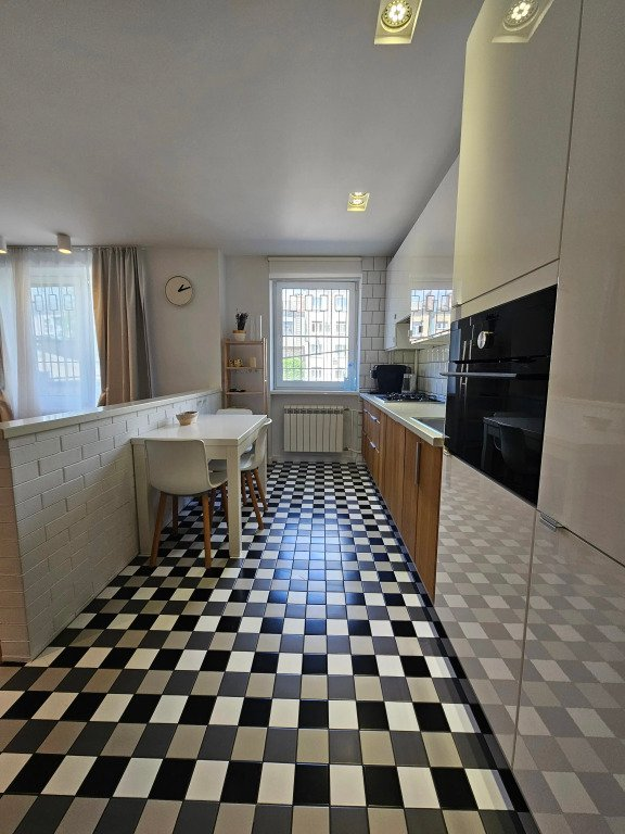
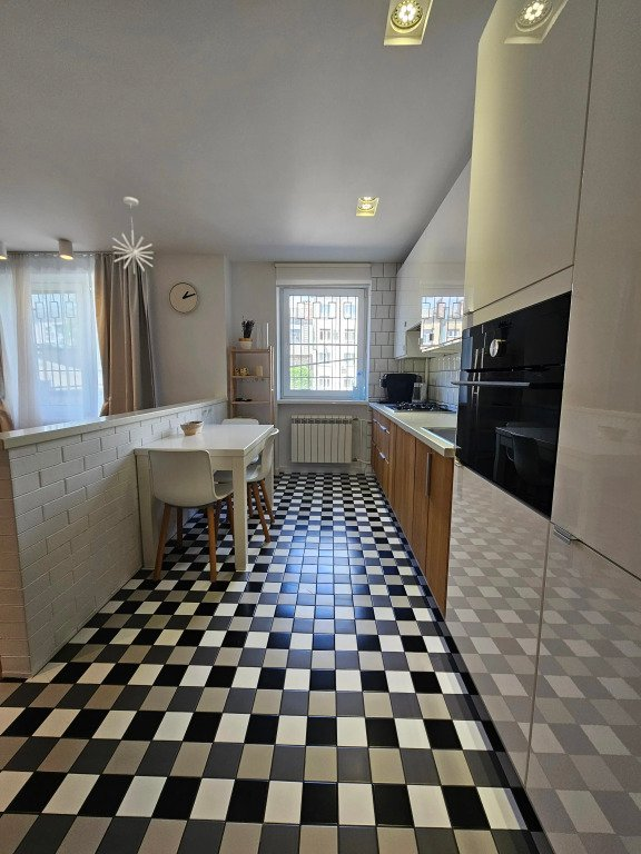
+ pendant light [111,196,155,275]
